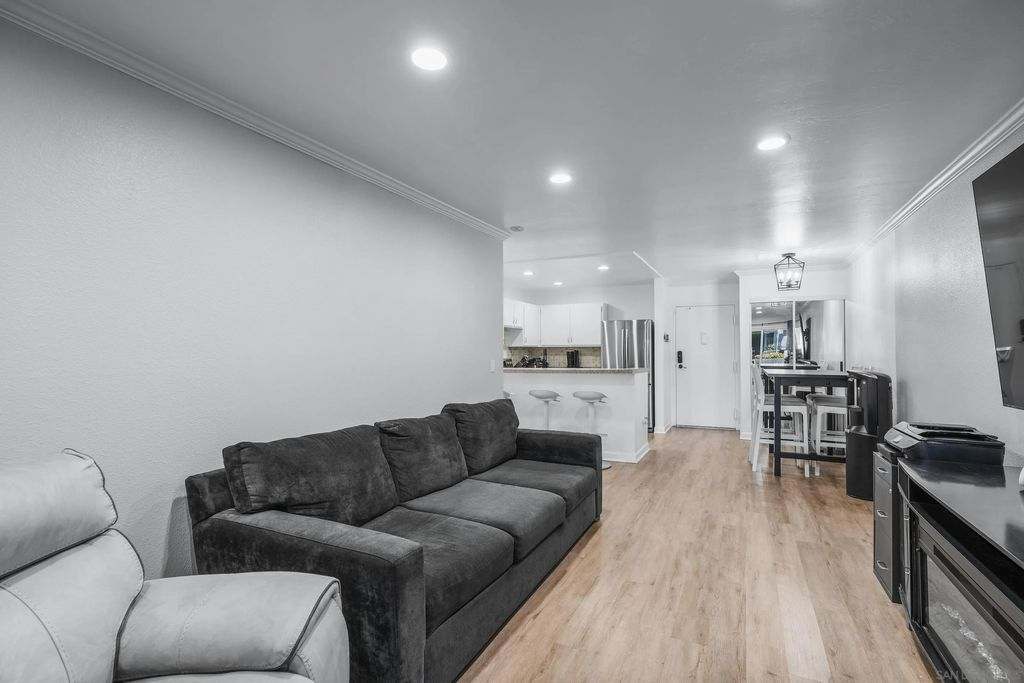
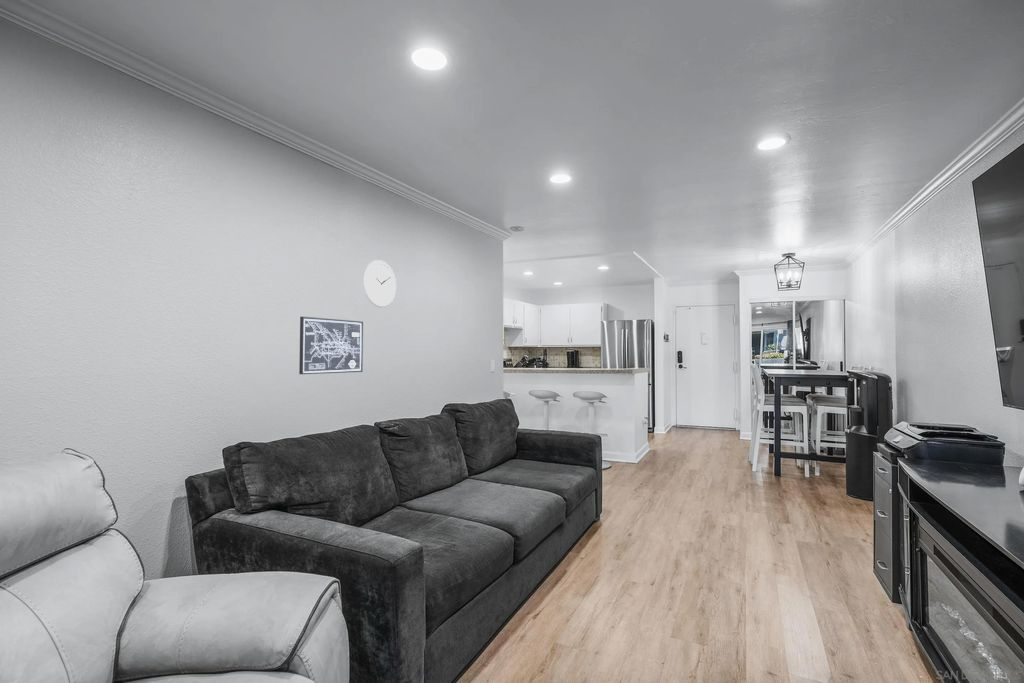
+ wall clock [363,259,397,308]
+ wall art [298,316,364,375]
